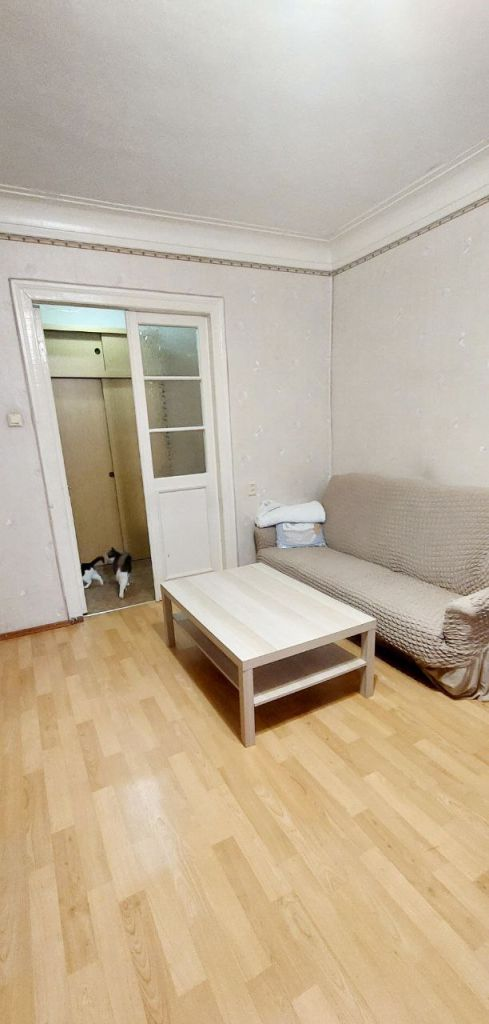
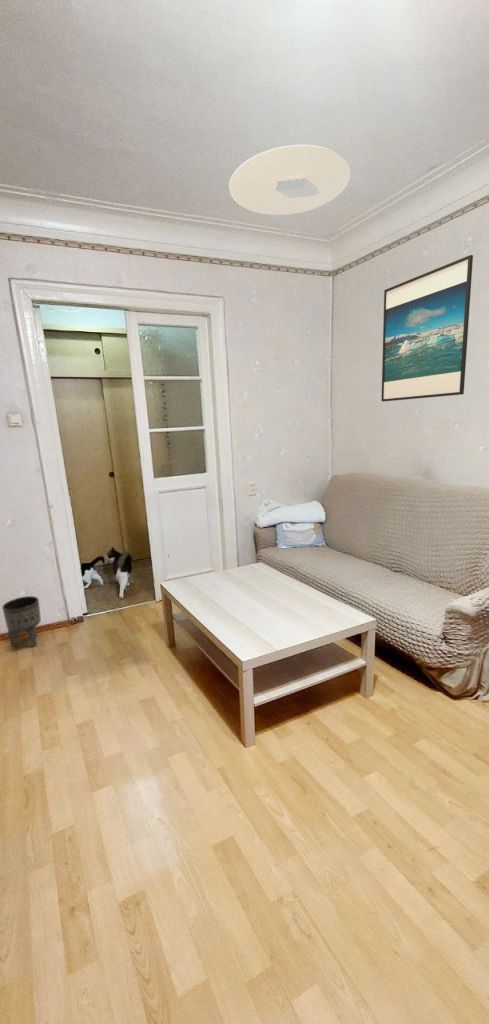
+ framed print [381,254,474,402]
+ planter [1,595,42,648]
+ ceiling light [228,144,352,216]
